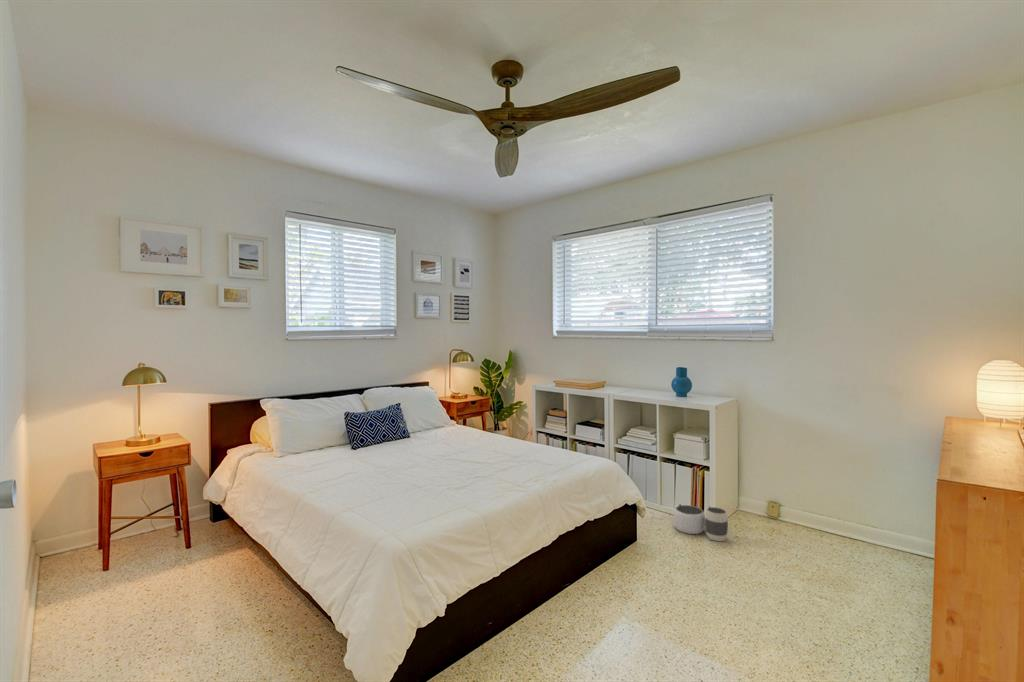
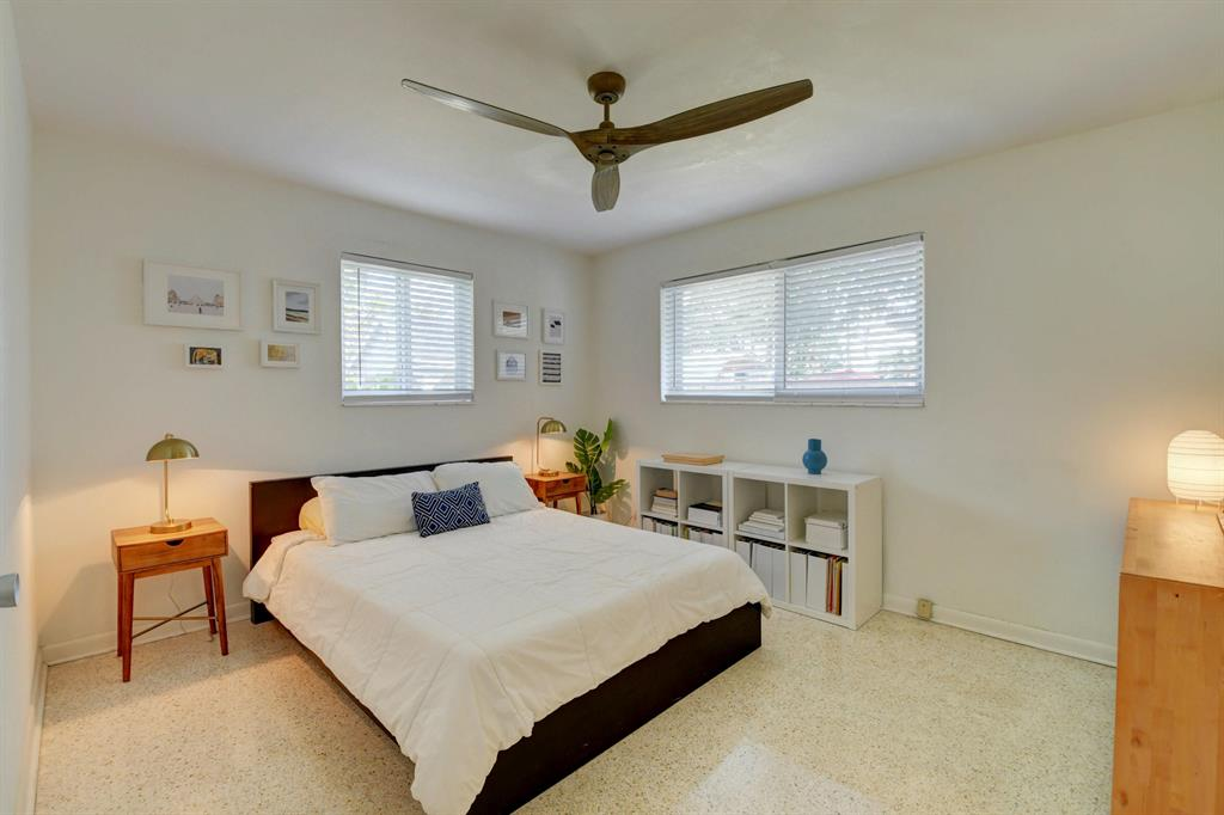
- waste basket [673,503,729,542]
